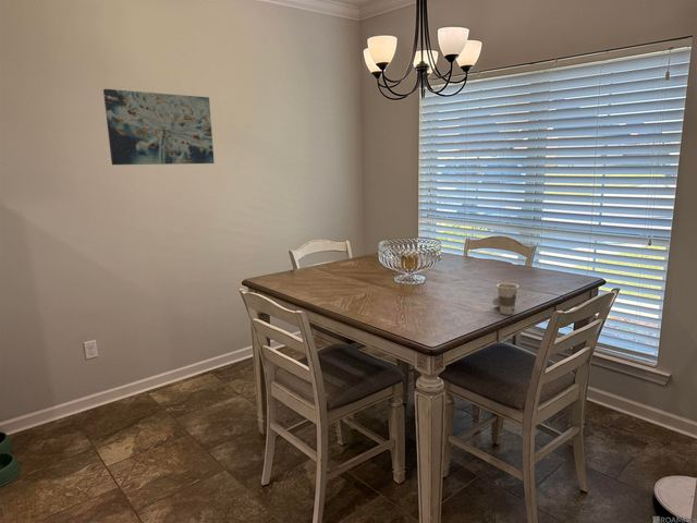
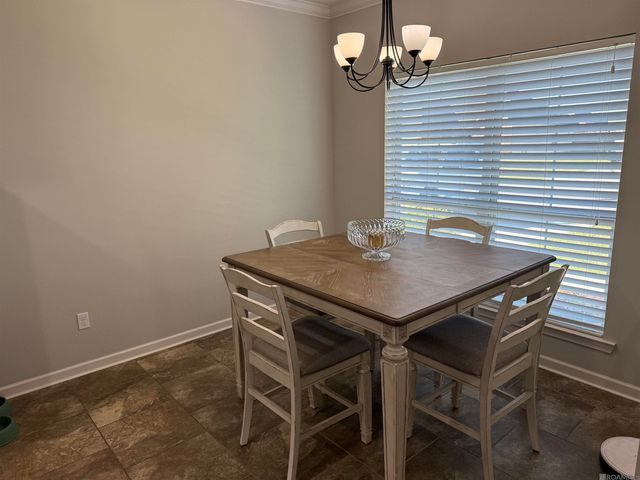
- wall art [102,88,216,166]
- cup [491,282,519,316]
